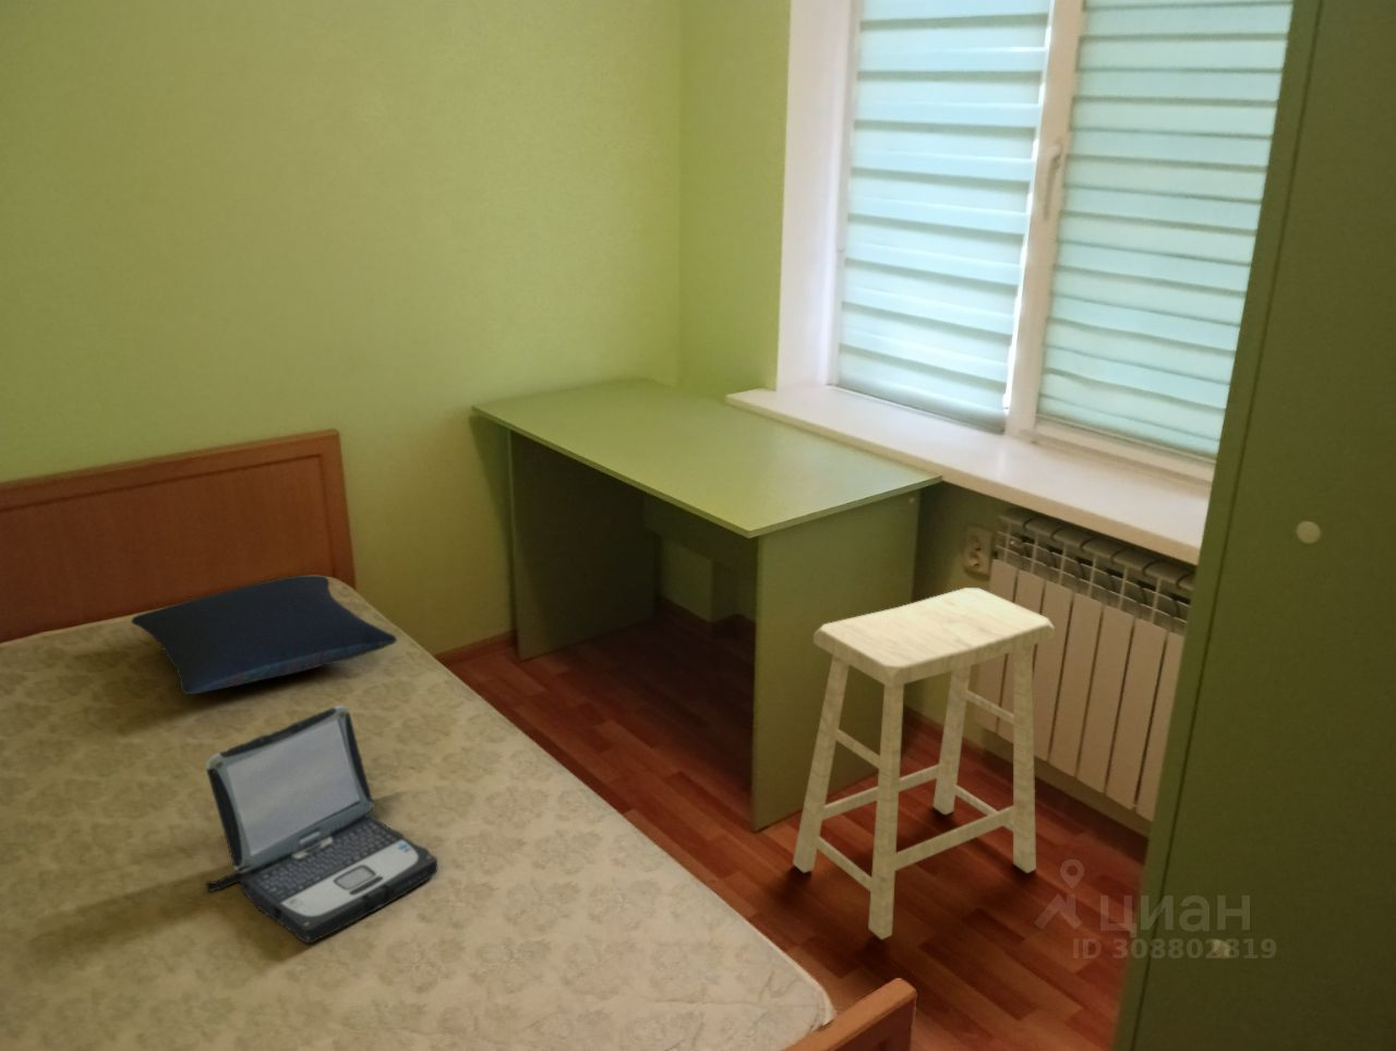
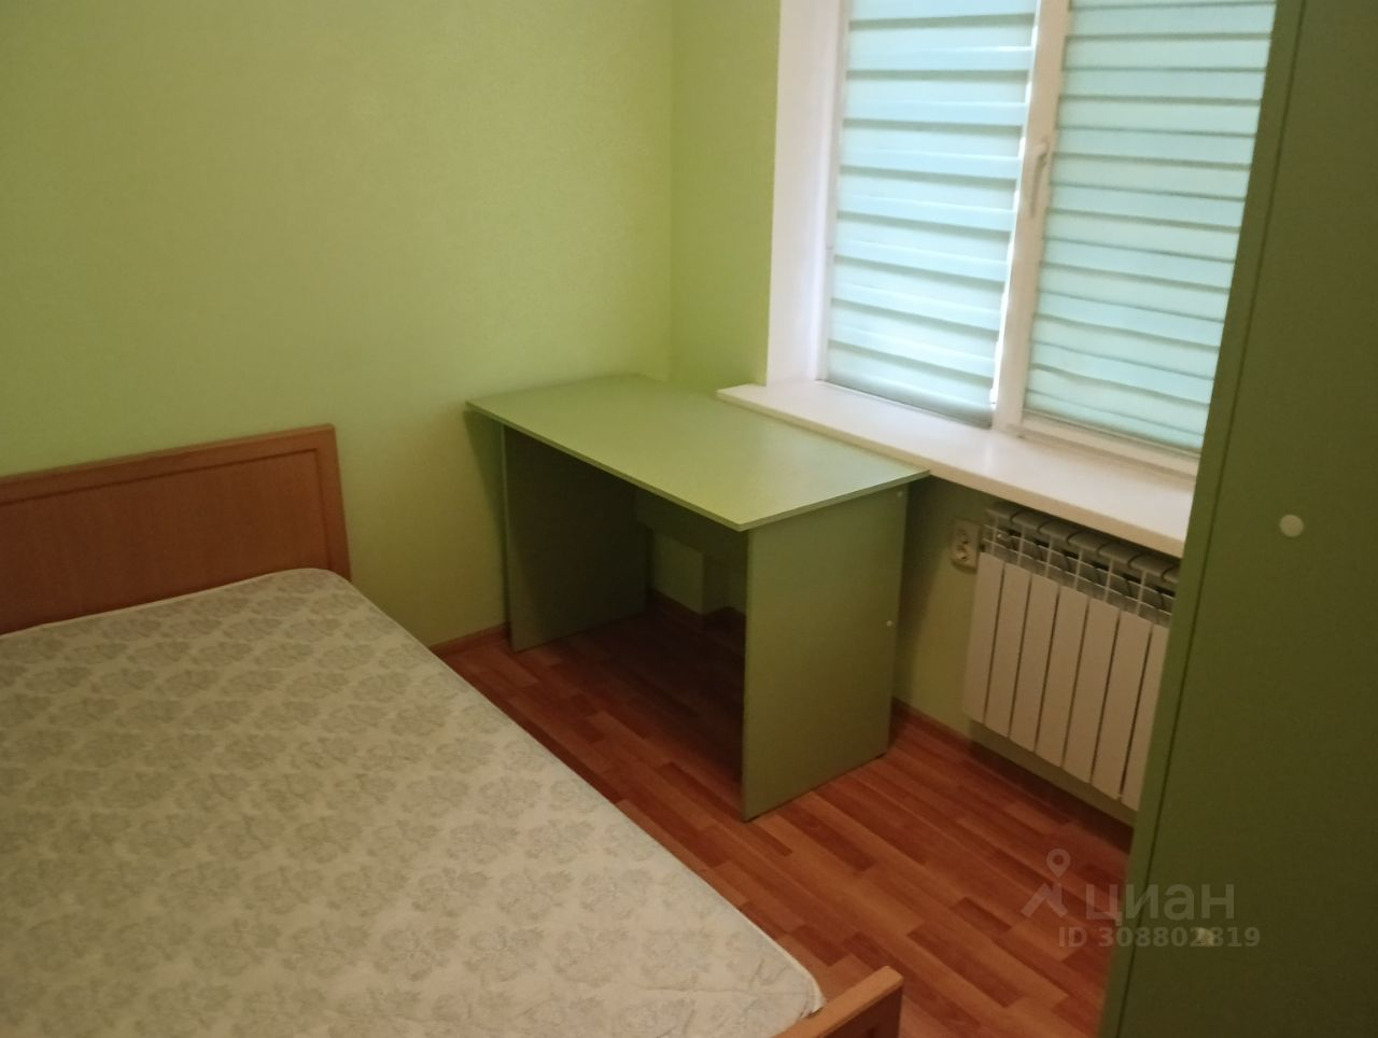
- pillow [130,574,398,696]
- laptop [205,704,438,944]
- stool [792,586,1056,941]
